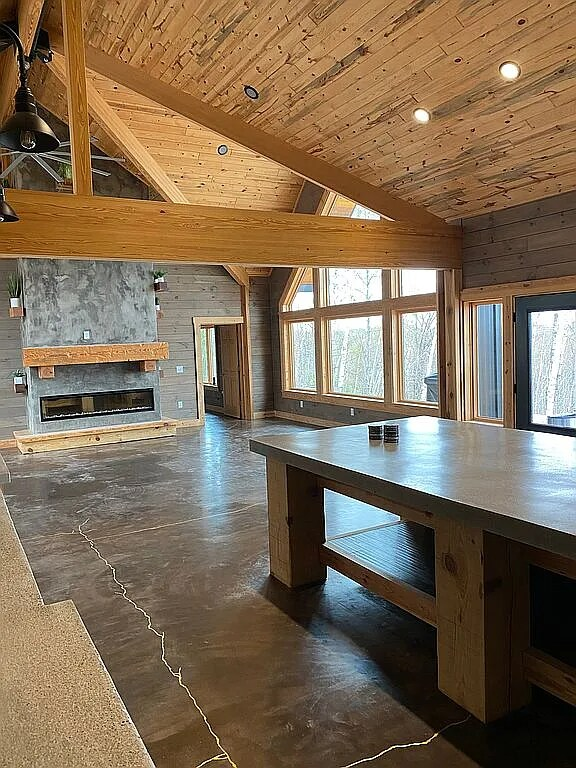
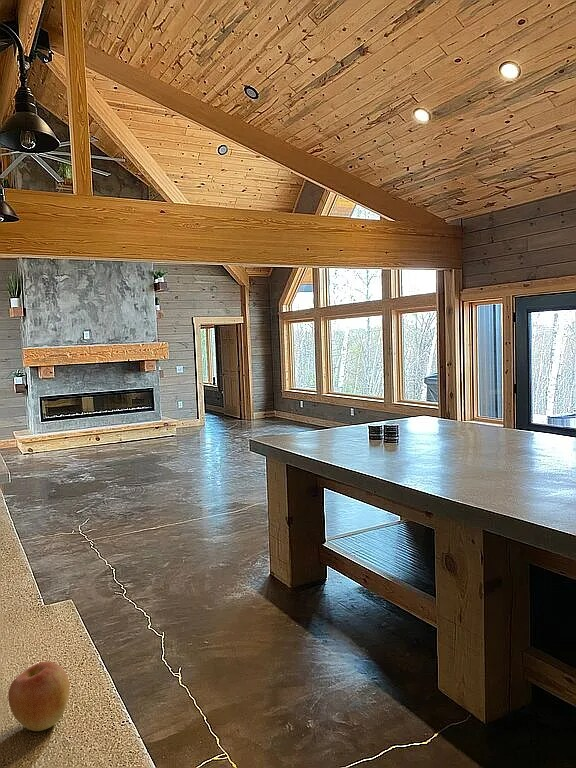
+ apple [7,661,71,732]
